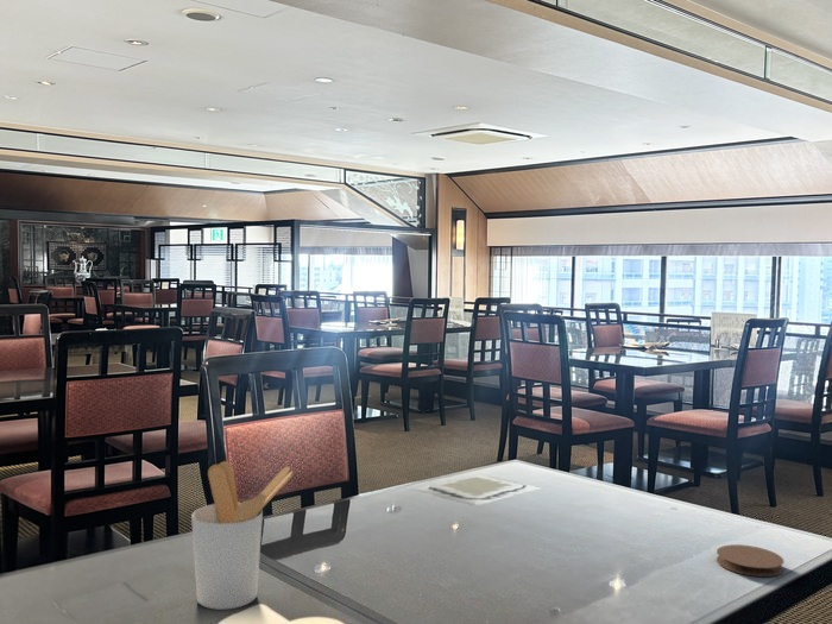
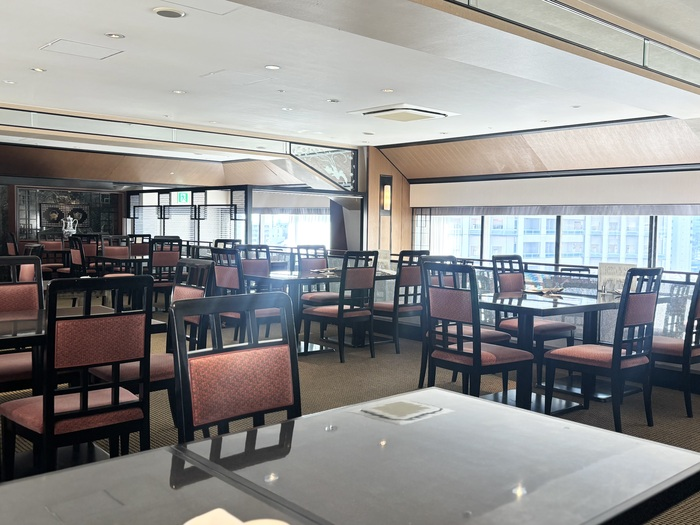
- utensil holder [190,460,294,611]
- coaster [716,543,784,578]
